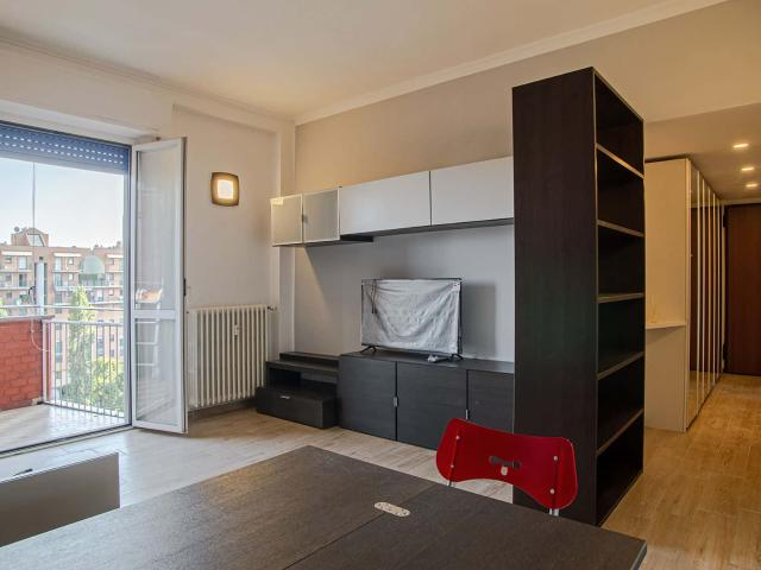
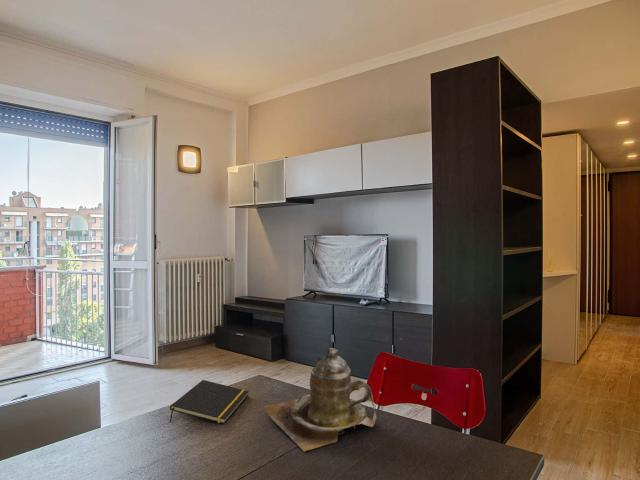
+ teapot [263,347,377,452]
+ notepad [169,379,250,425]
